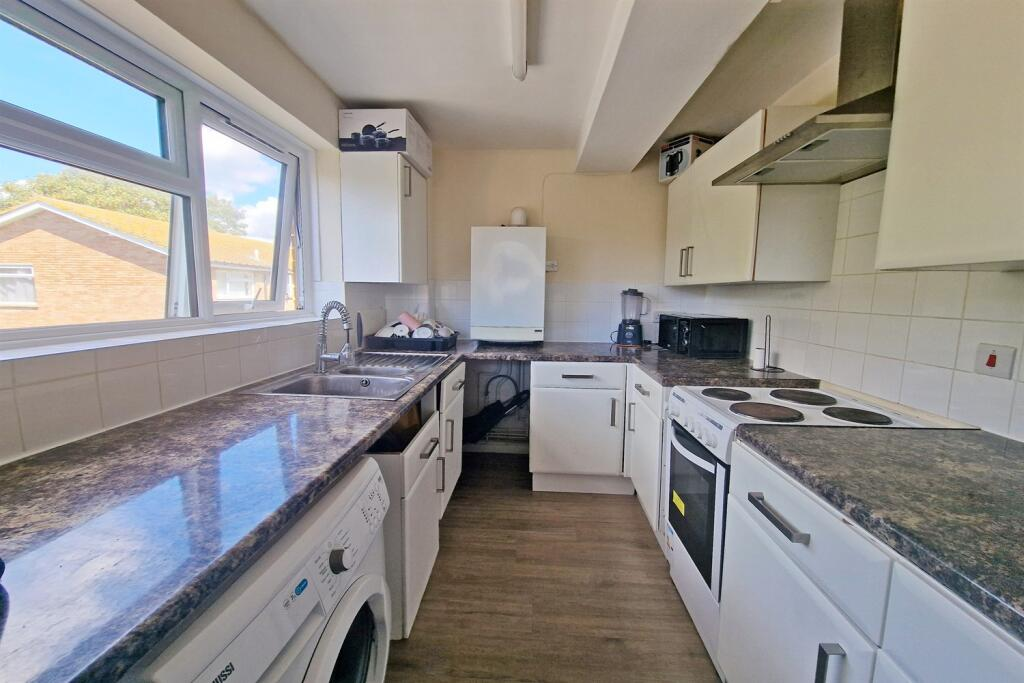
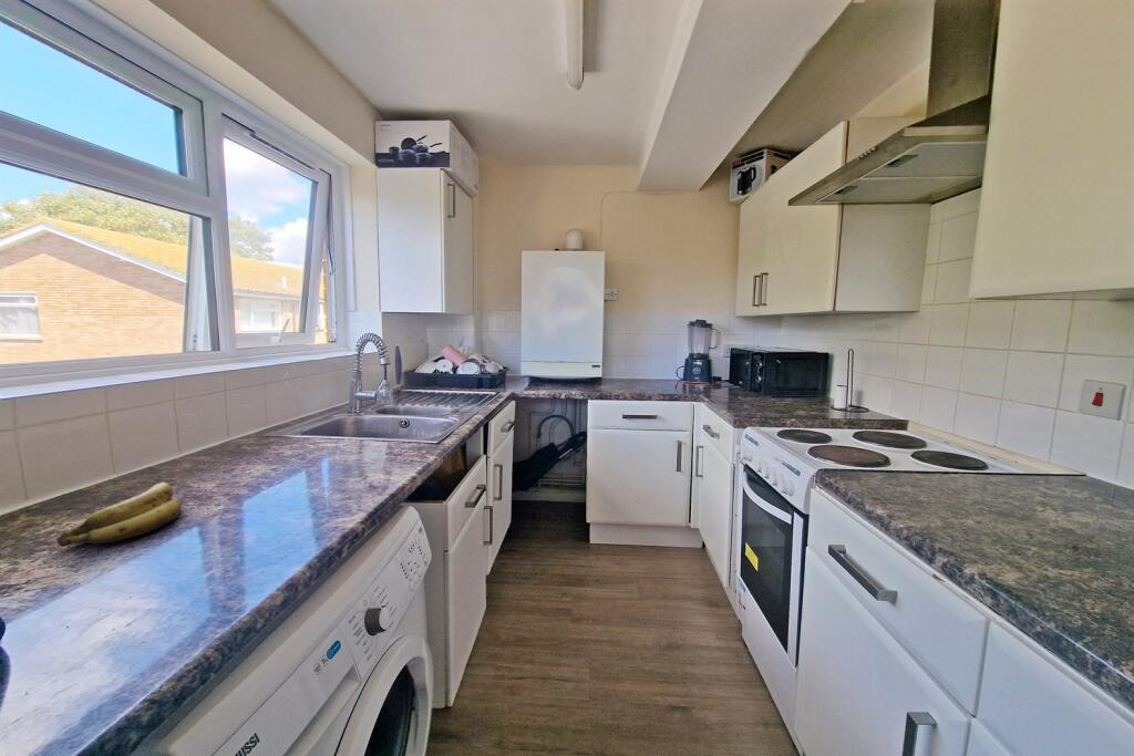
+ banana [56,481,183,548]
